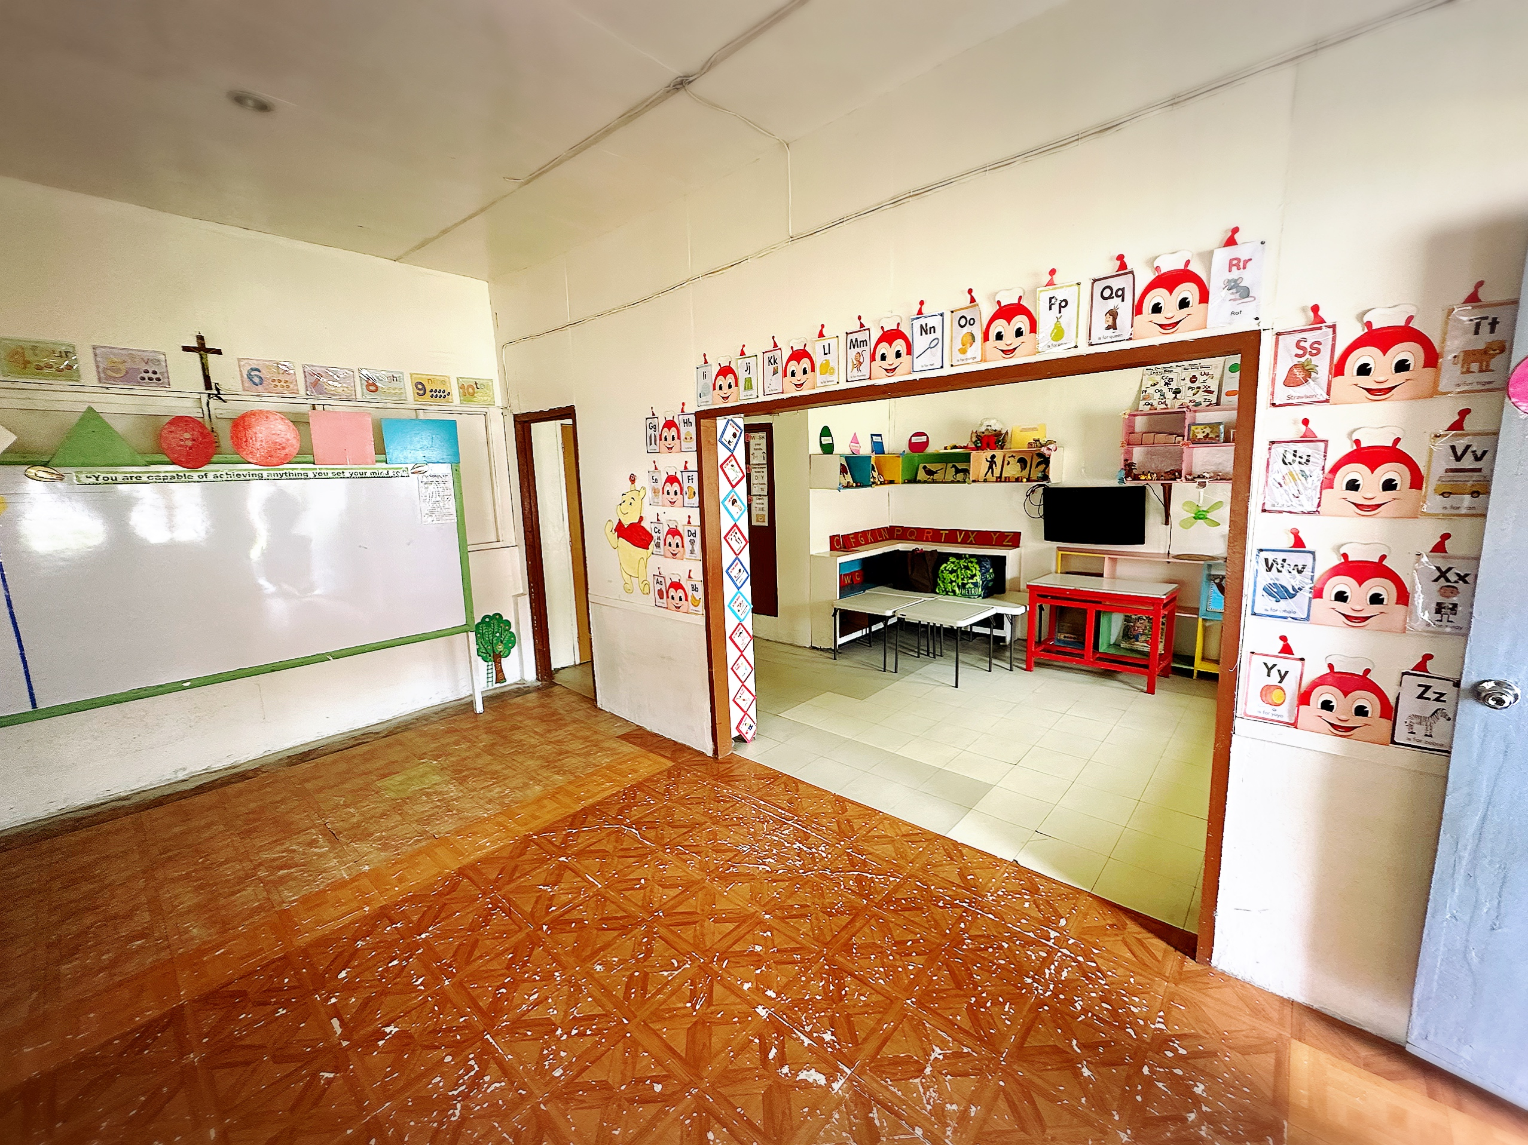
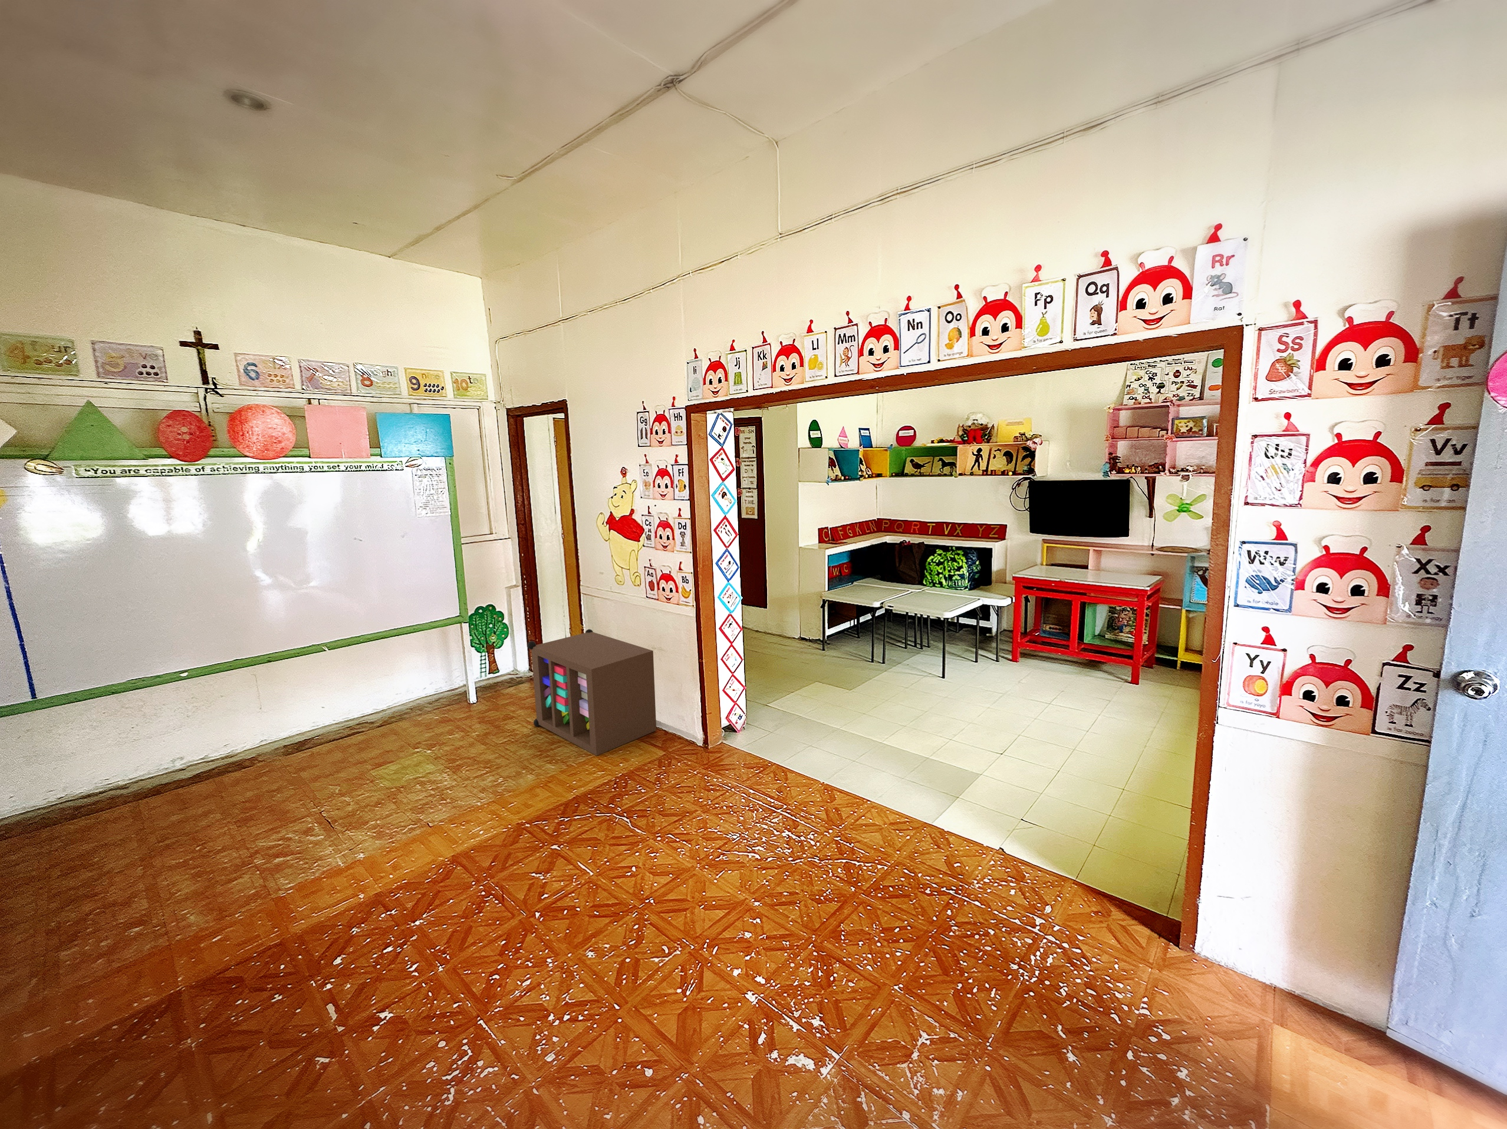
+ storage cabinet [527,629,657,757]
